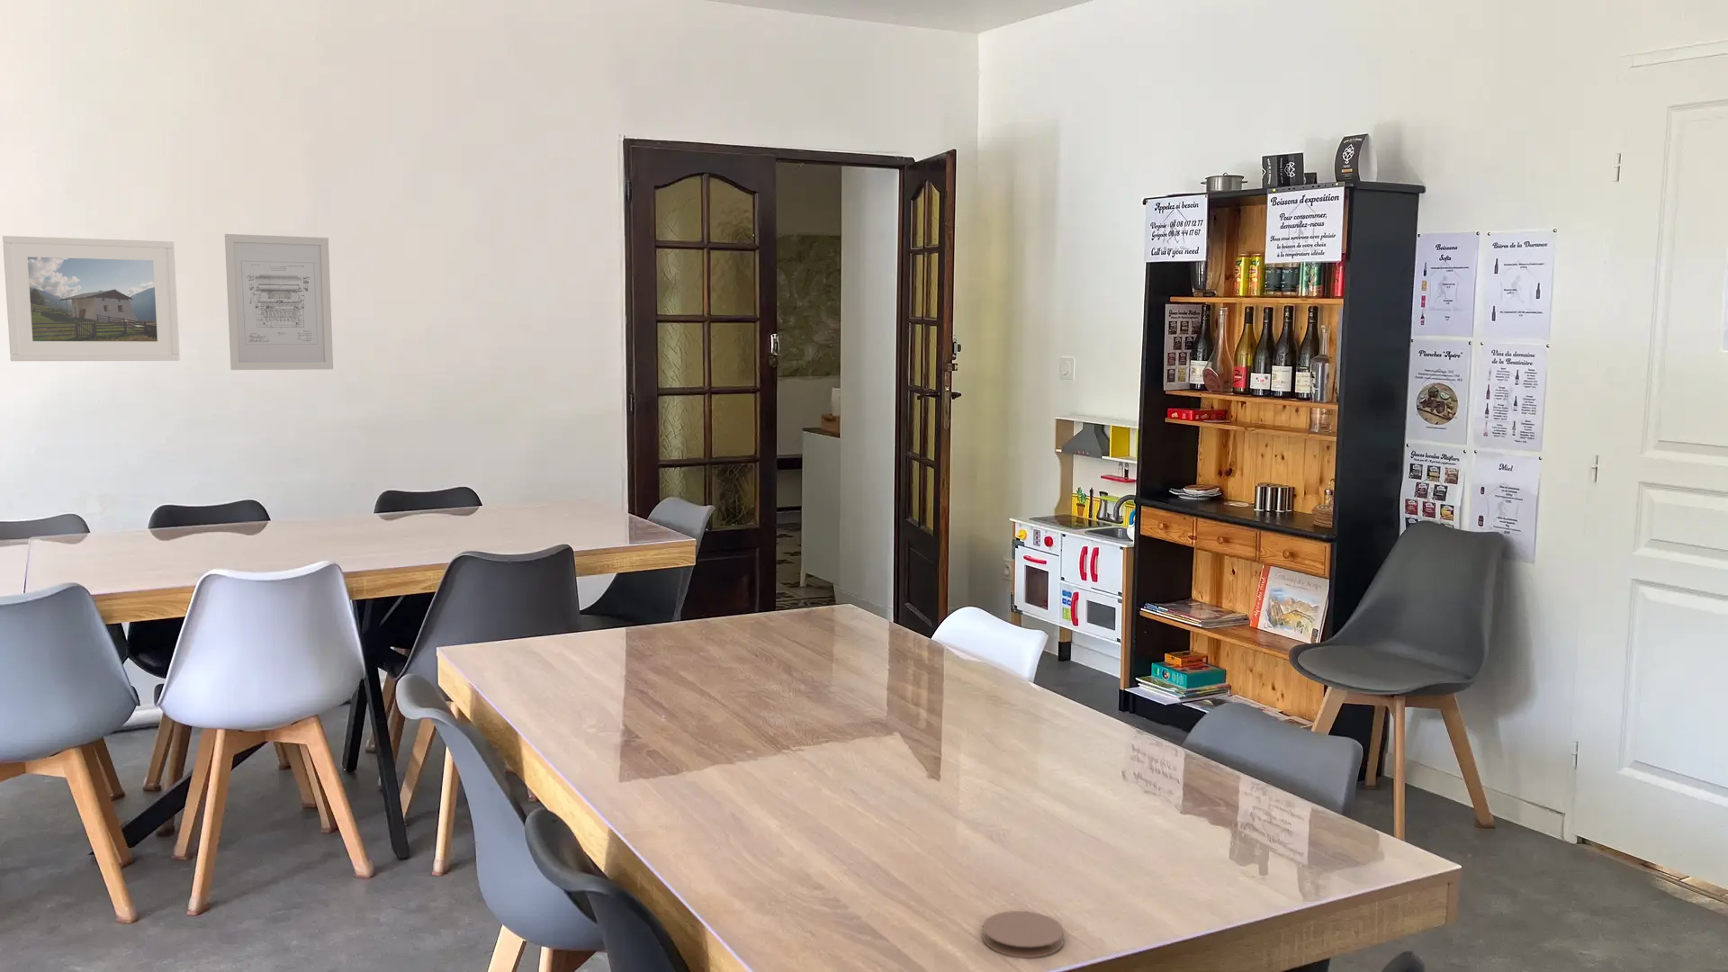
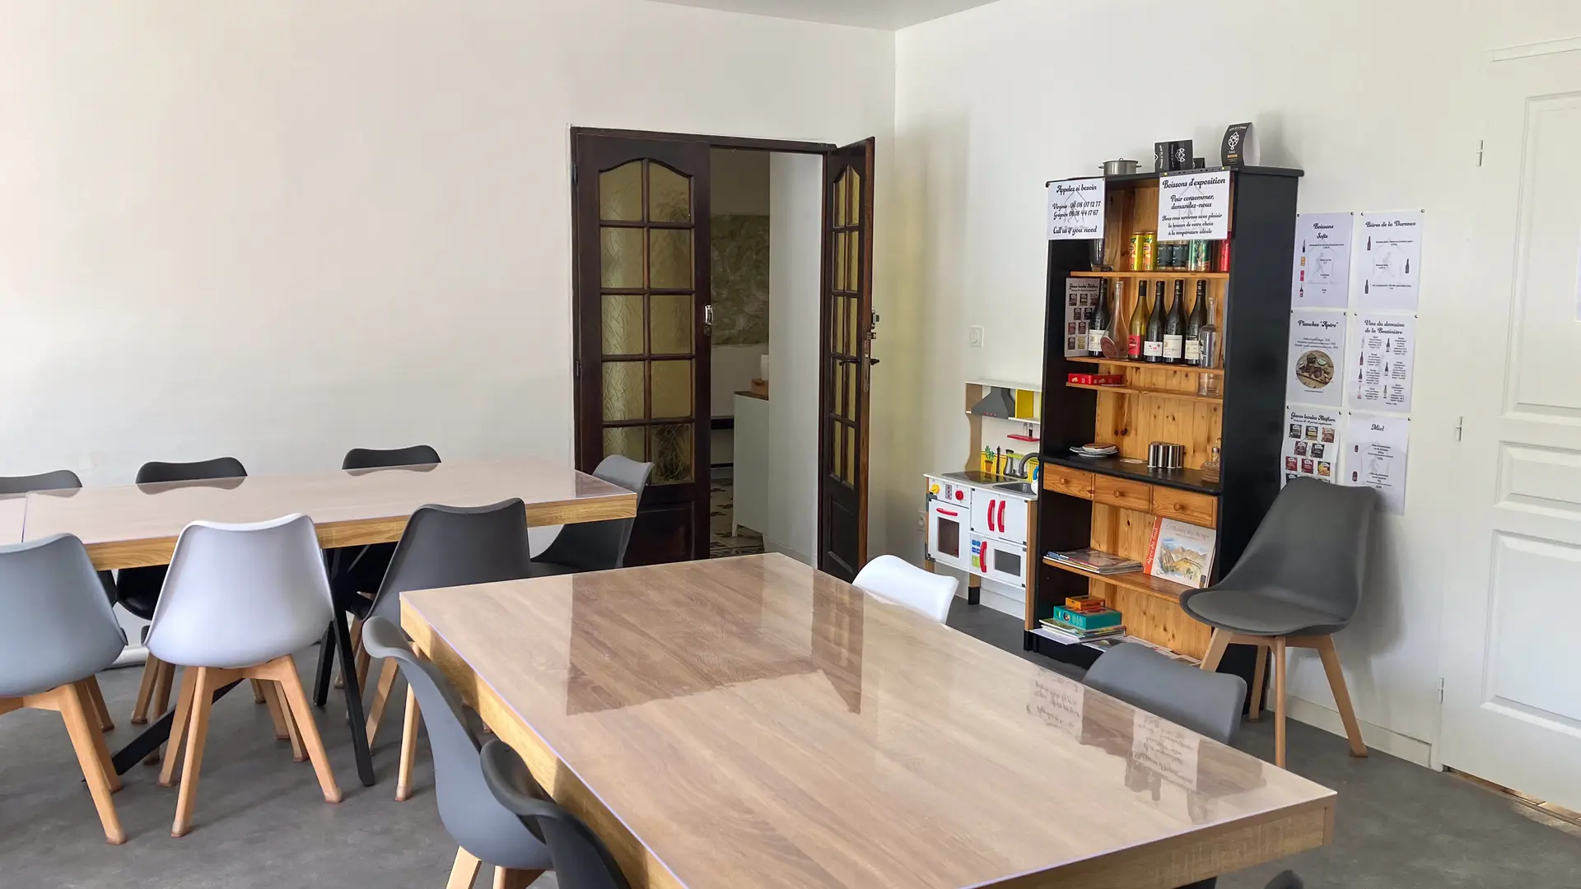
- coaster [981,910,1065,959]
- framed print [2,235,180,362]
- wall art [224,233,333,370]
